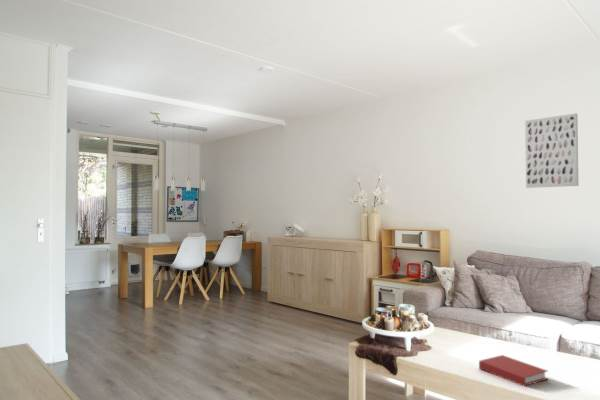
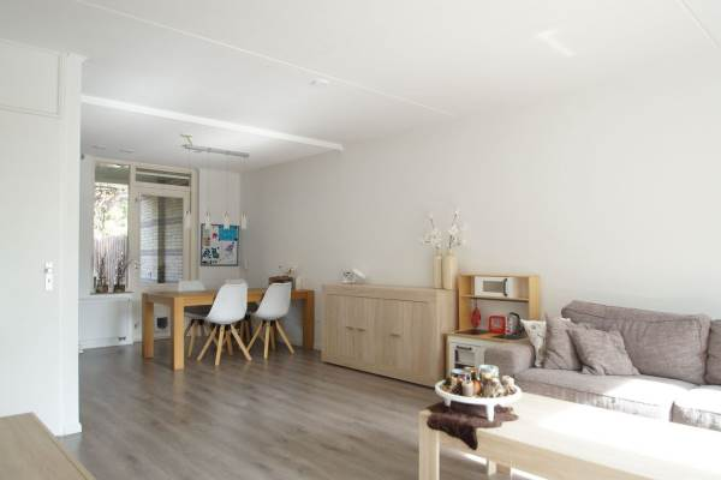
- book [478,354,549,387]
- wall art [524,112,579,189]
